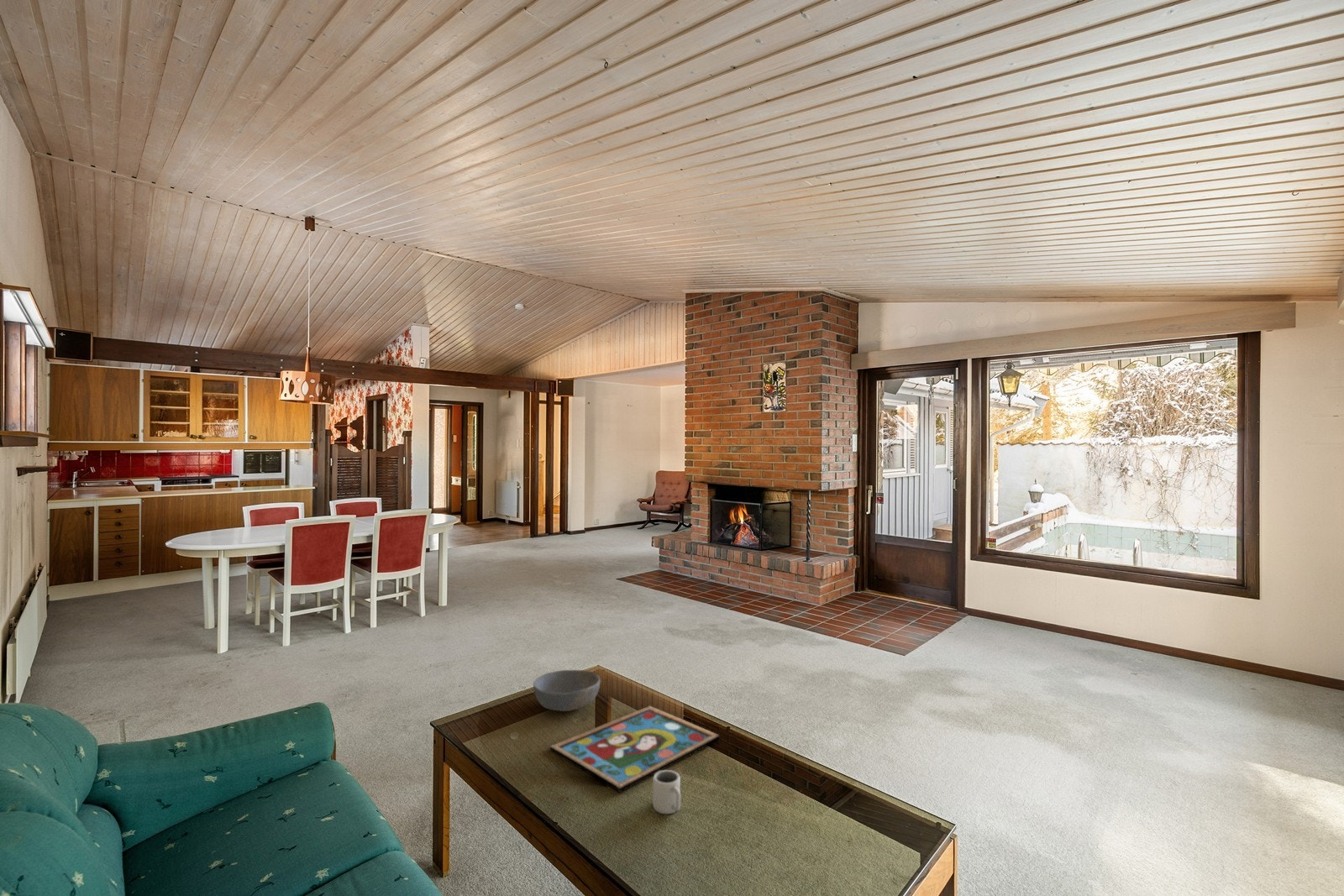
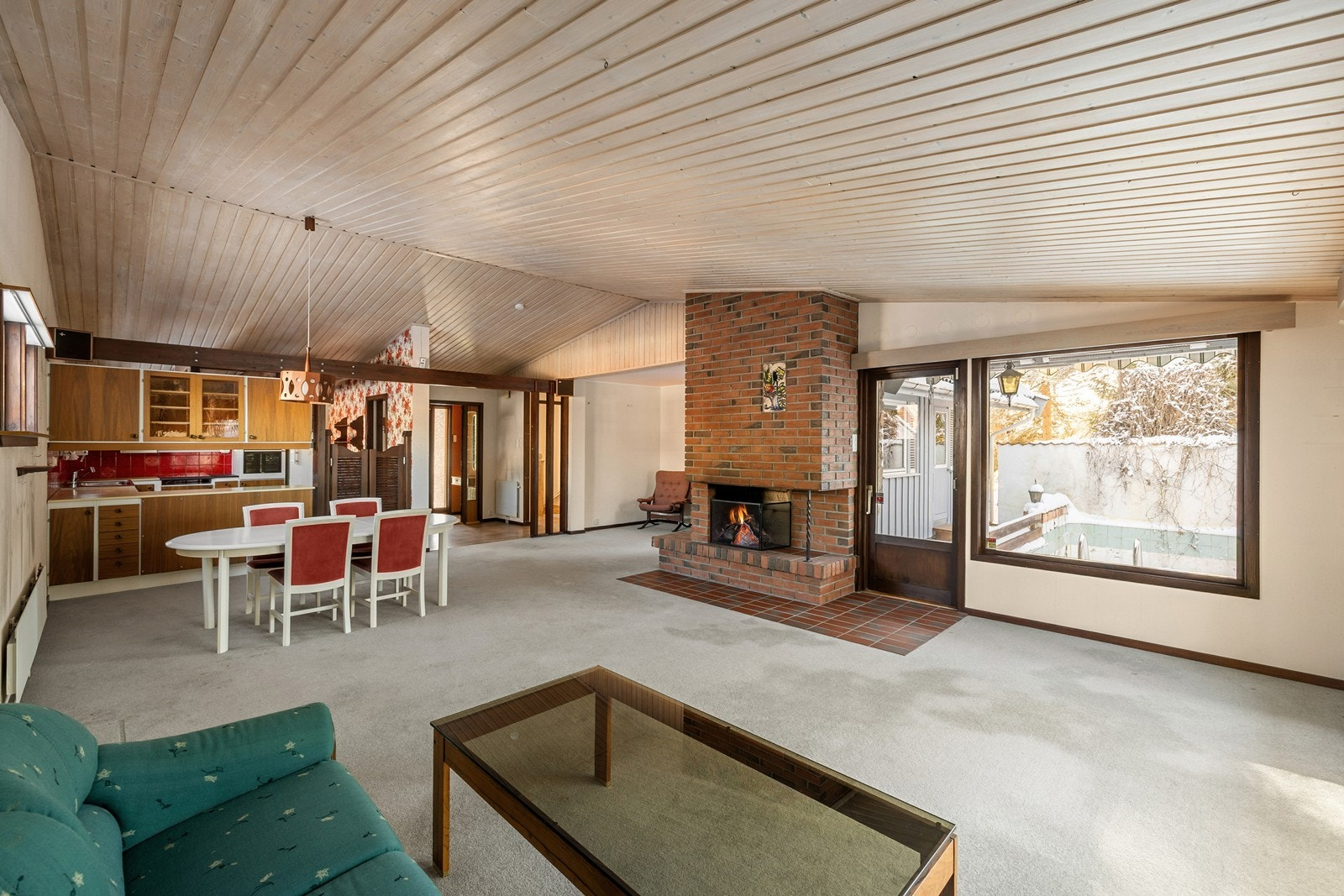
- bowl [533,669,601,712]
- cup [652,769,681,815]
- framed painting [549,705,721,793]
